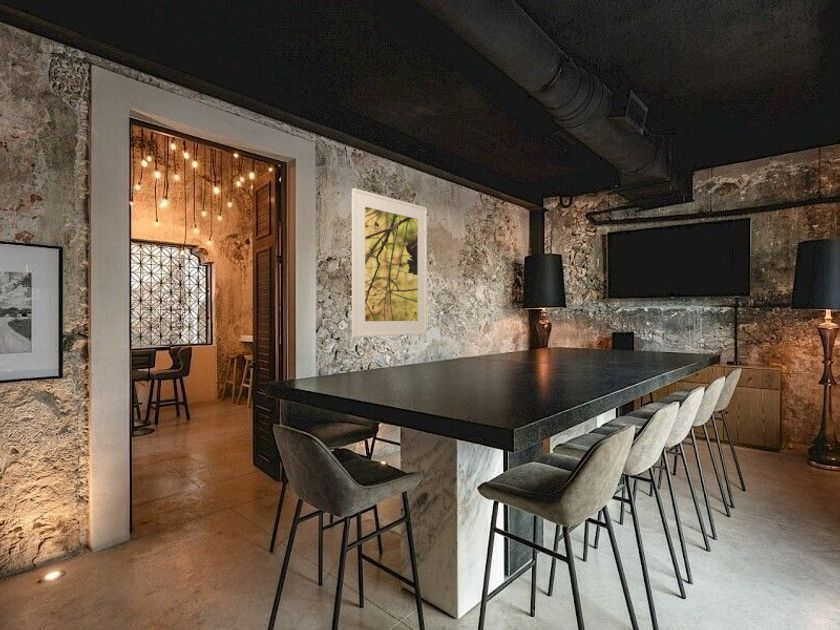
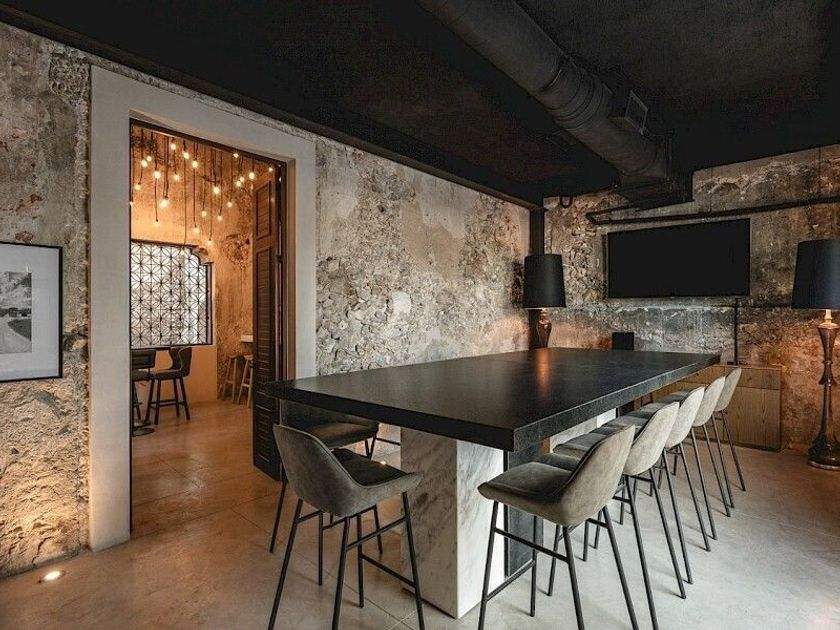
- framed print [351,187,428,338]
